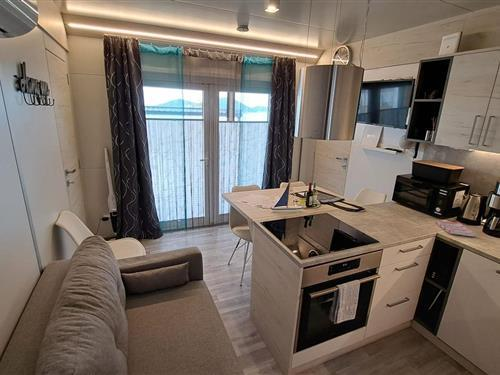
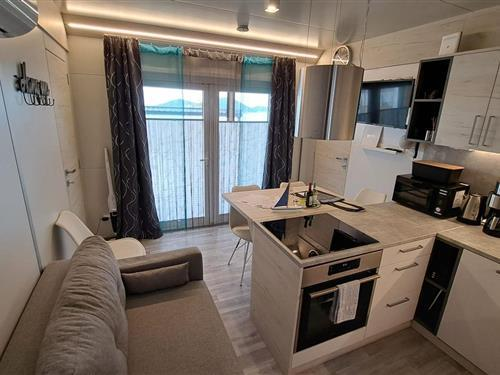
- dish towel [435,219,478,238]
